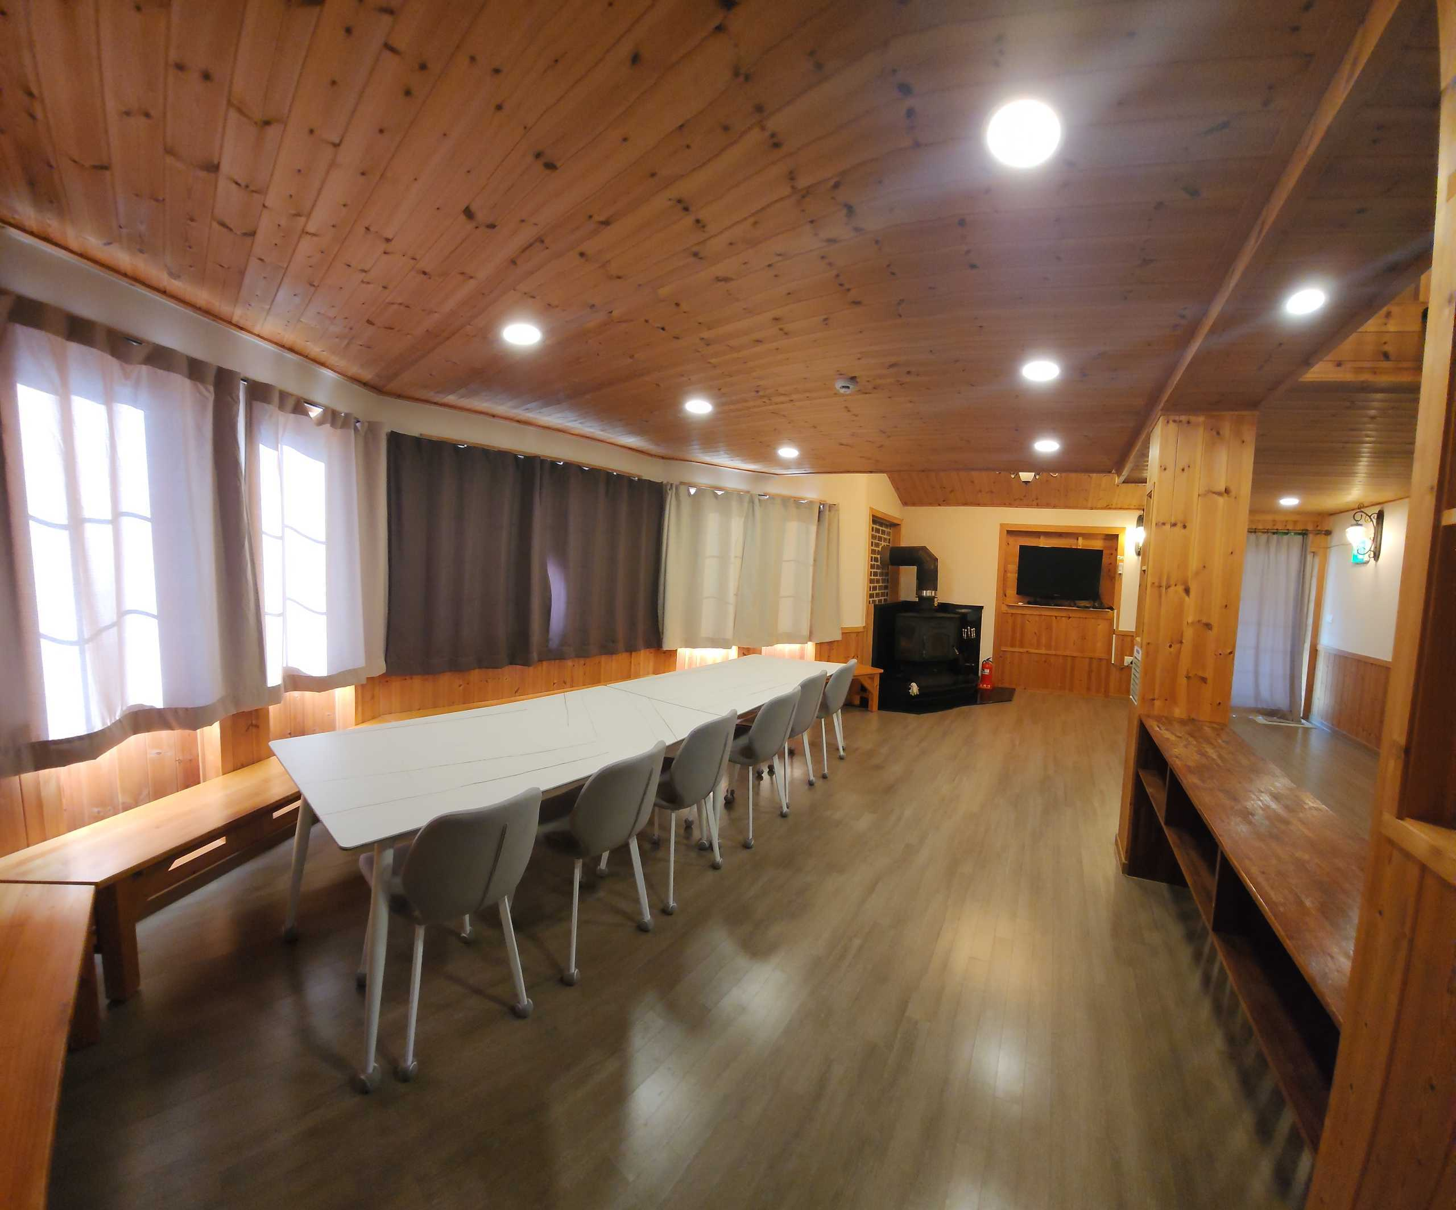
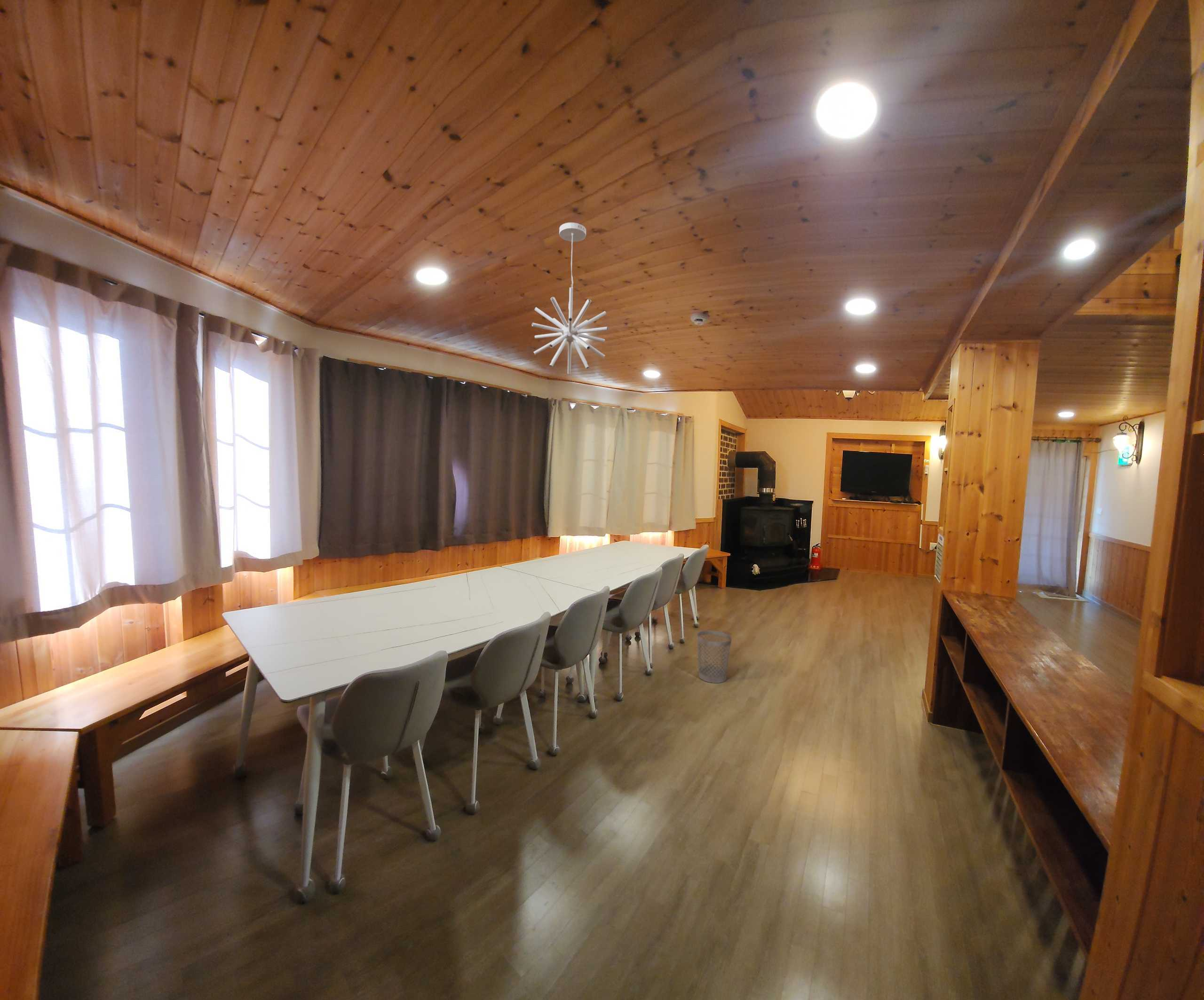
+ wastebasket [697,630,732,684]
+ pendant light [531,222,609,375]
